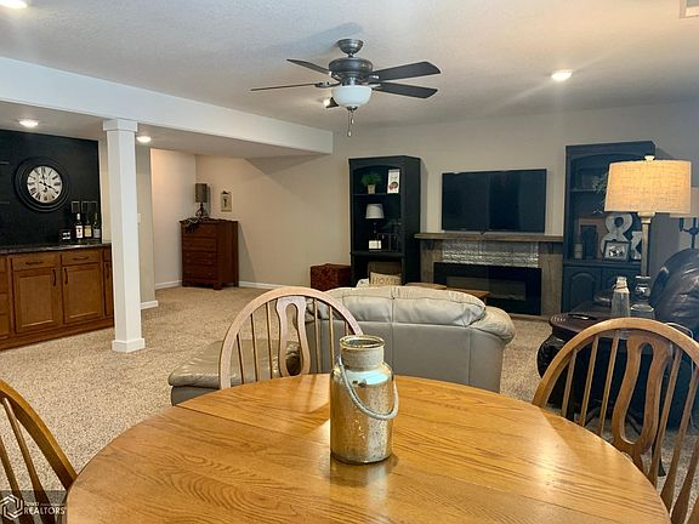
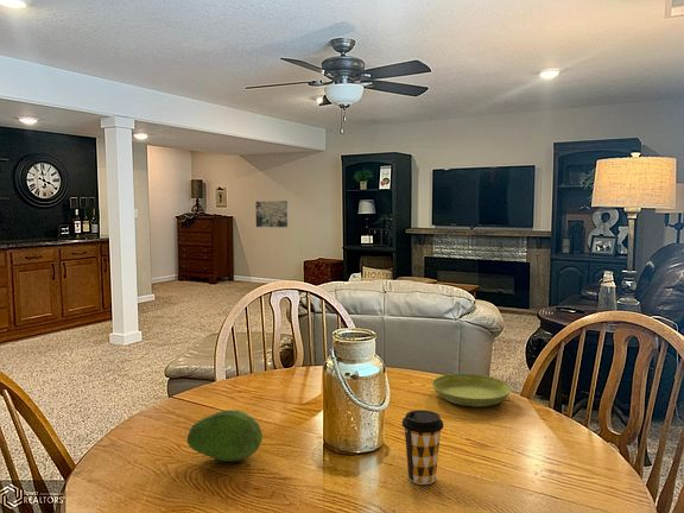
+ fruit [186,408,264,463]
+ wall art [254,200,289,228]
+ saucer [431,373,513,407]
+ coffee cup [401,408,444,486]
